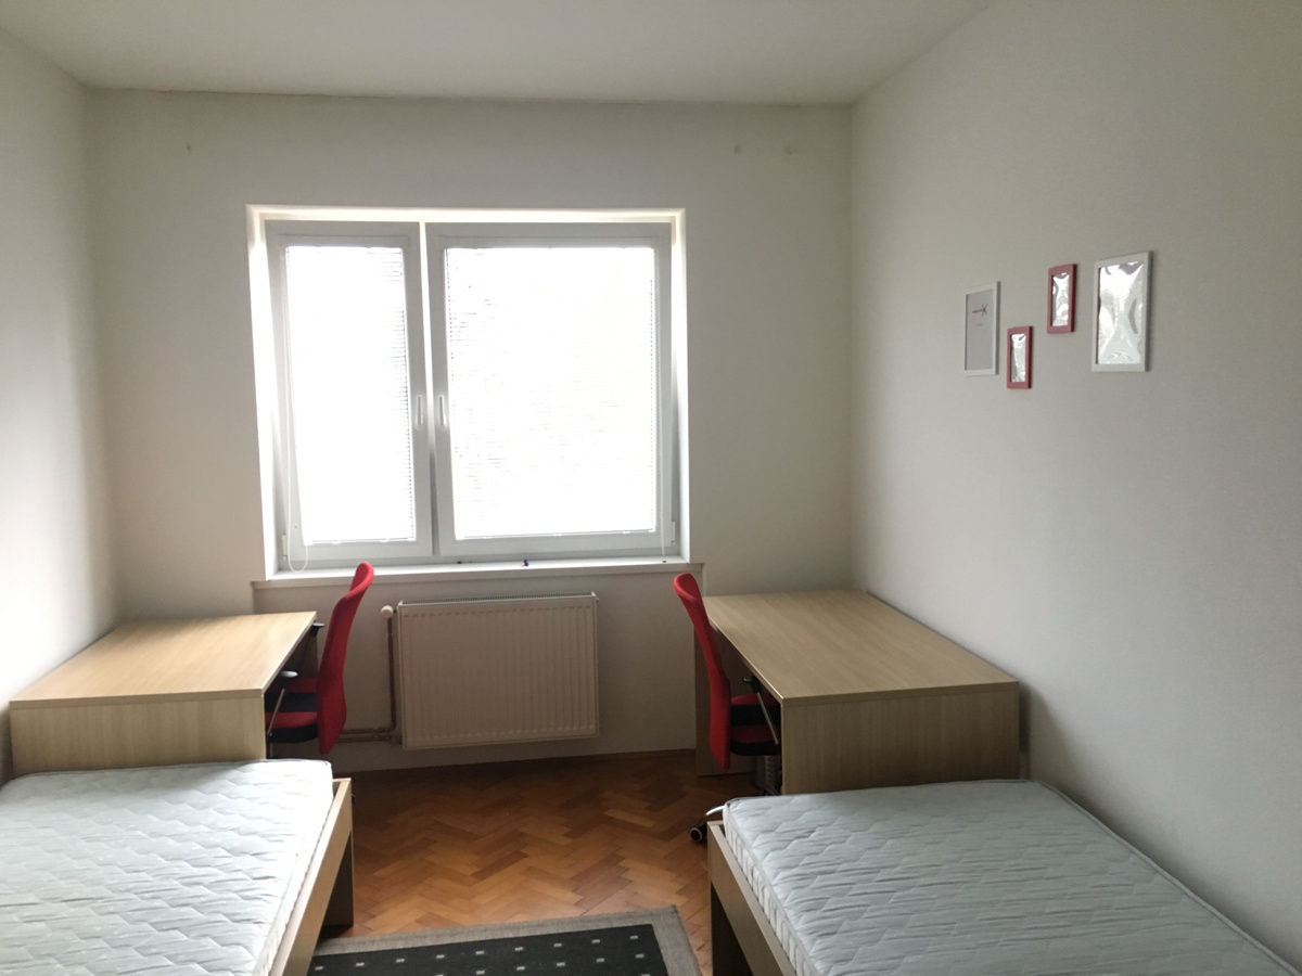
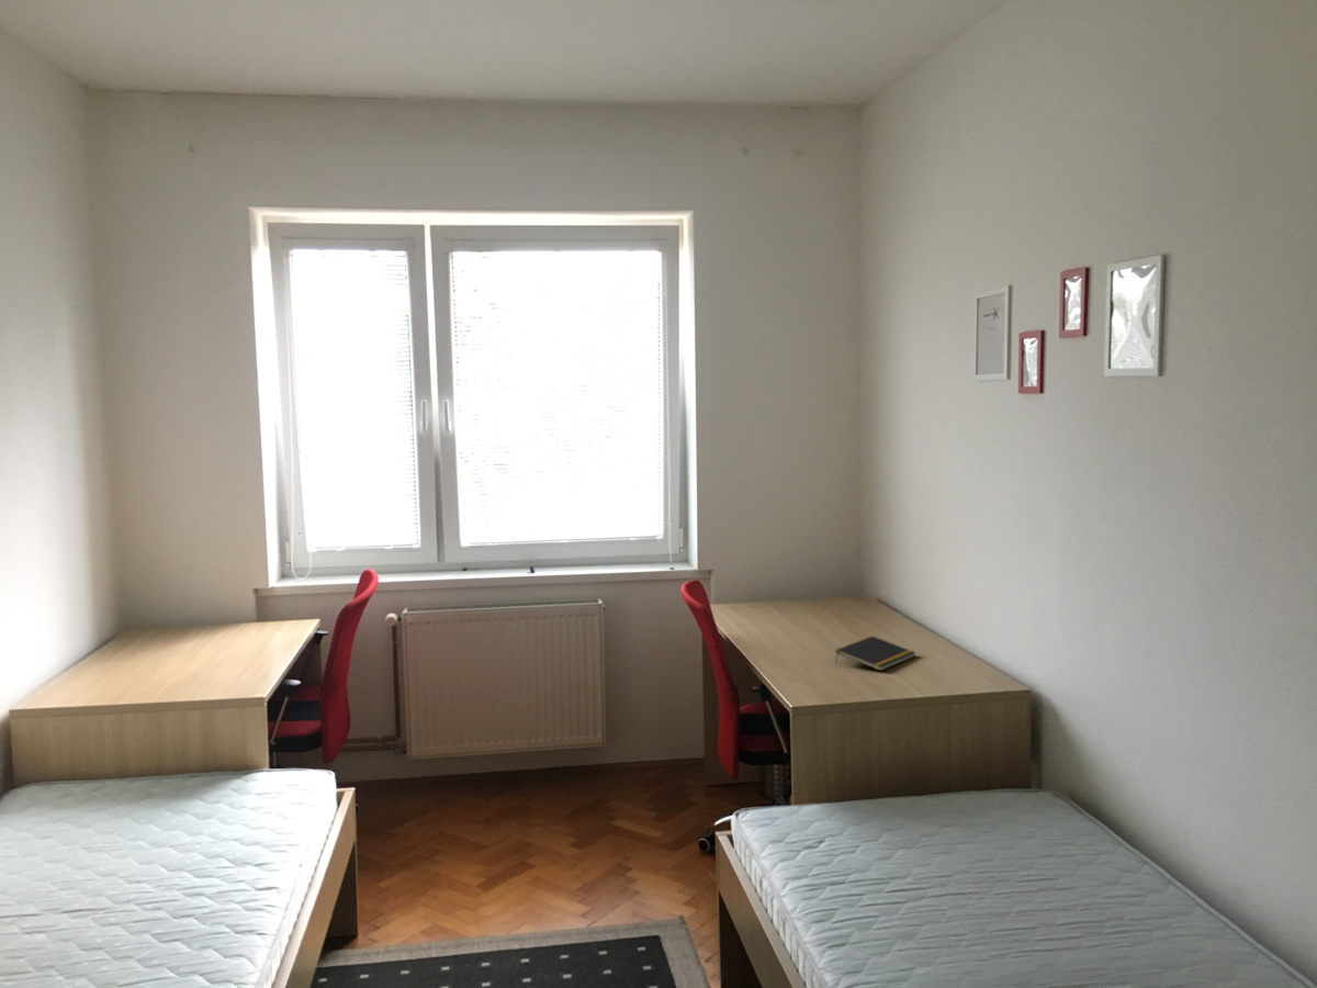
+ notepad [834,636,918,672]
